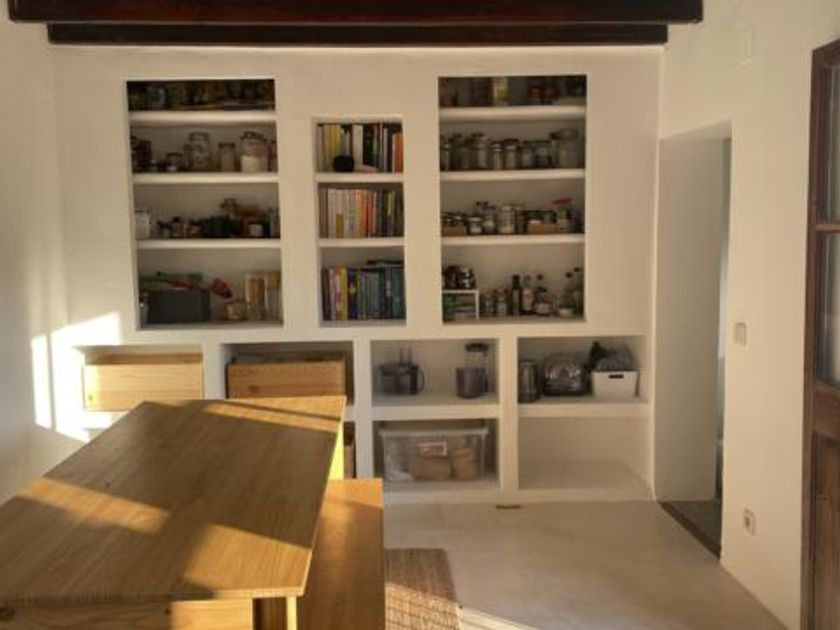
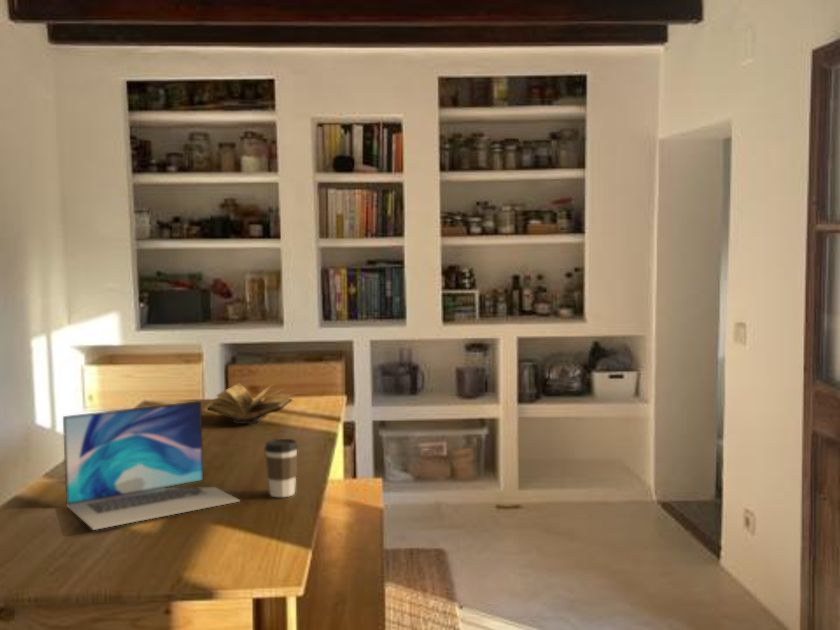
+ laptop [62,400,241,531]
+ book [206,382,294,425]
+ coffee cup [263,438,299,498]
